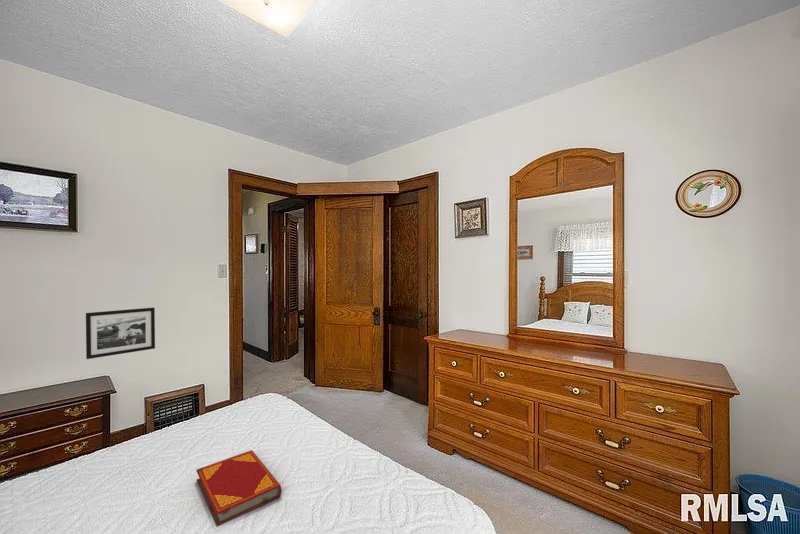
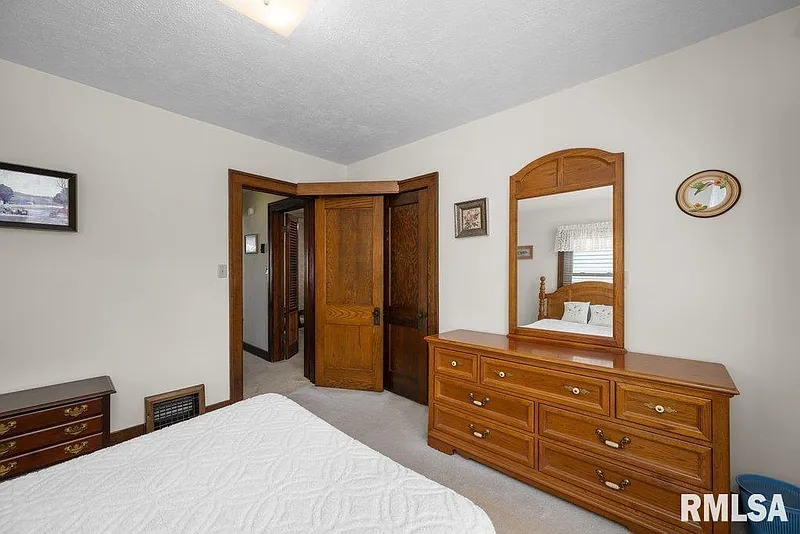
- hardback book [195,449,283,528]
- picture frame [85,306,156,360]
